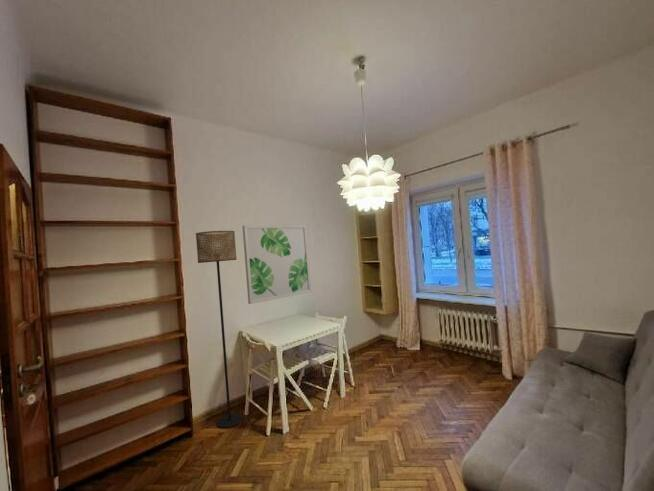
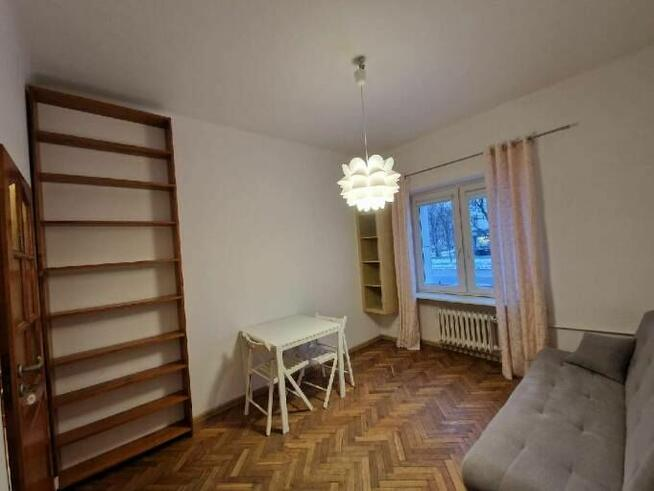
- floor lamp [195,230,243,429]
- wall art [241,224,313,305]
